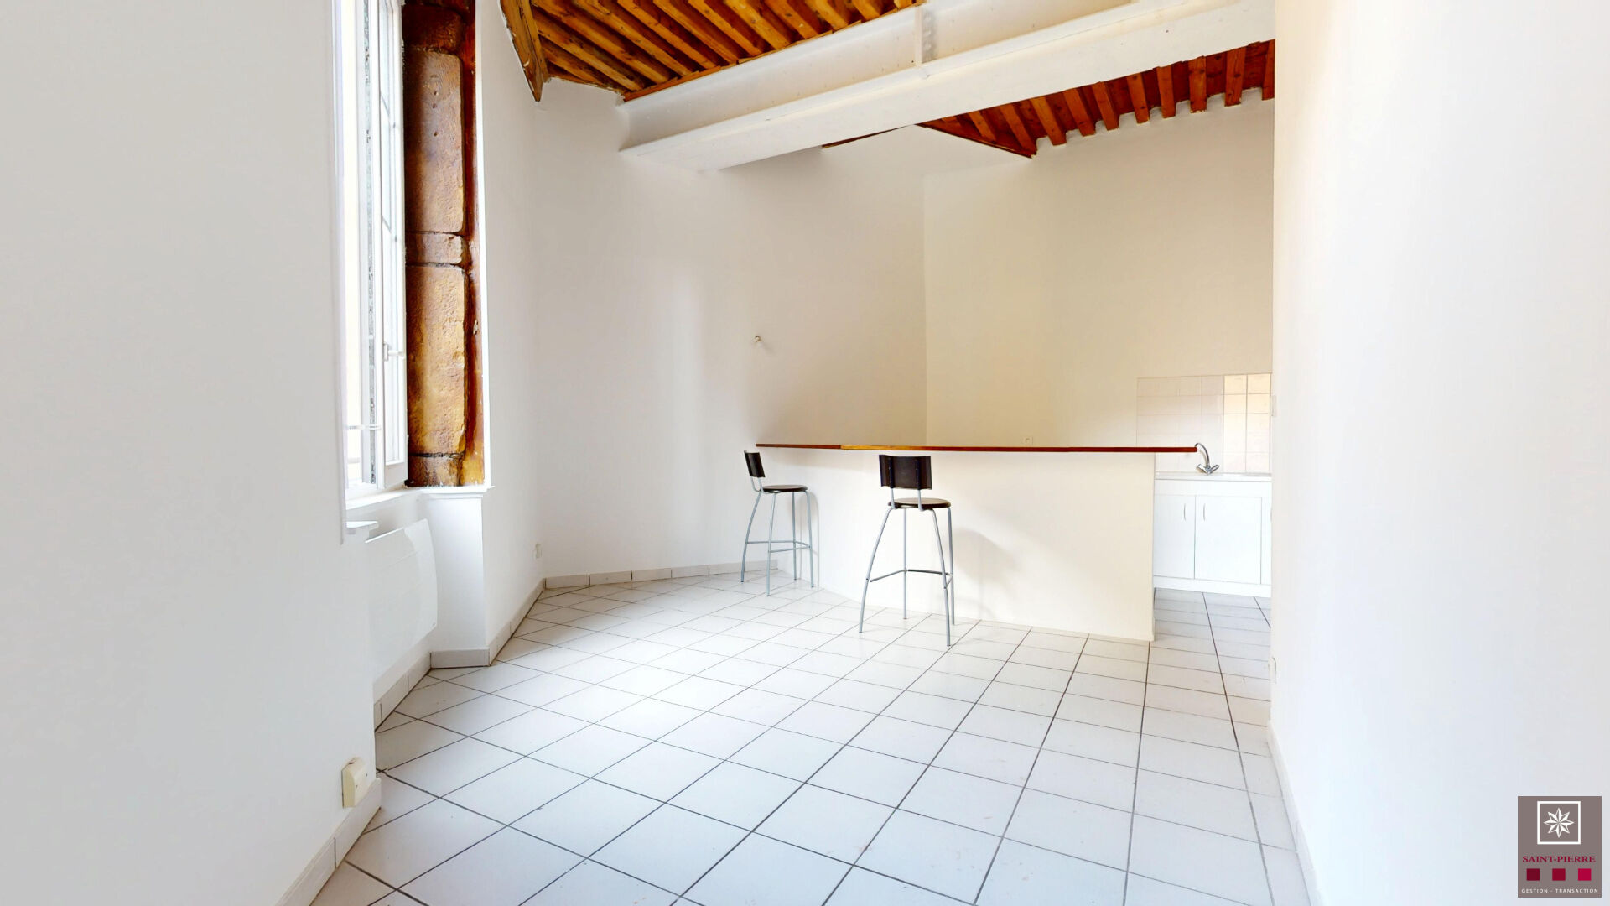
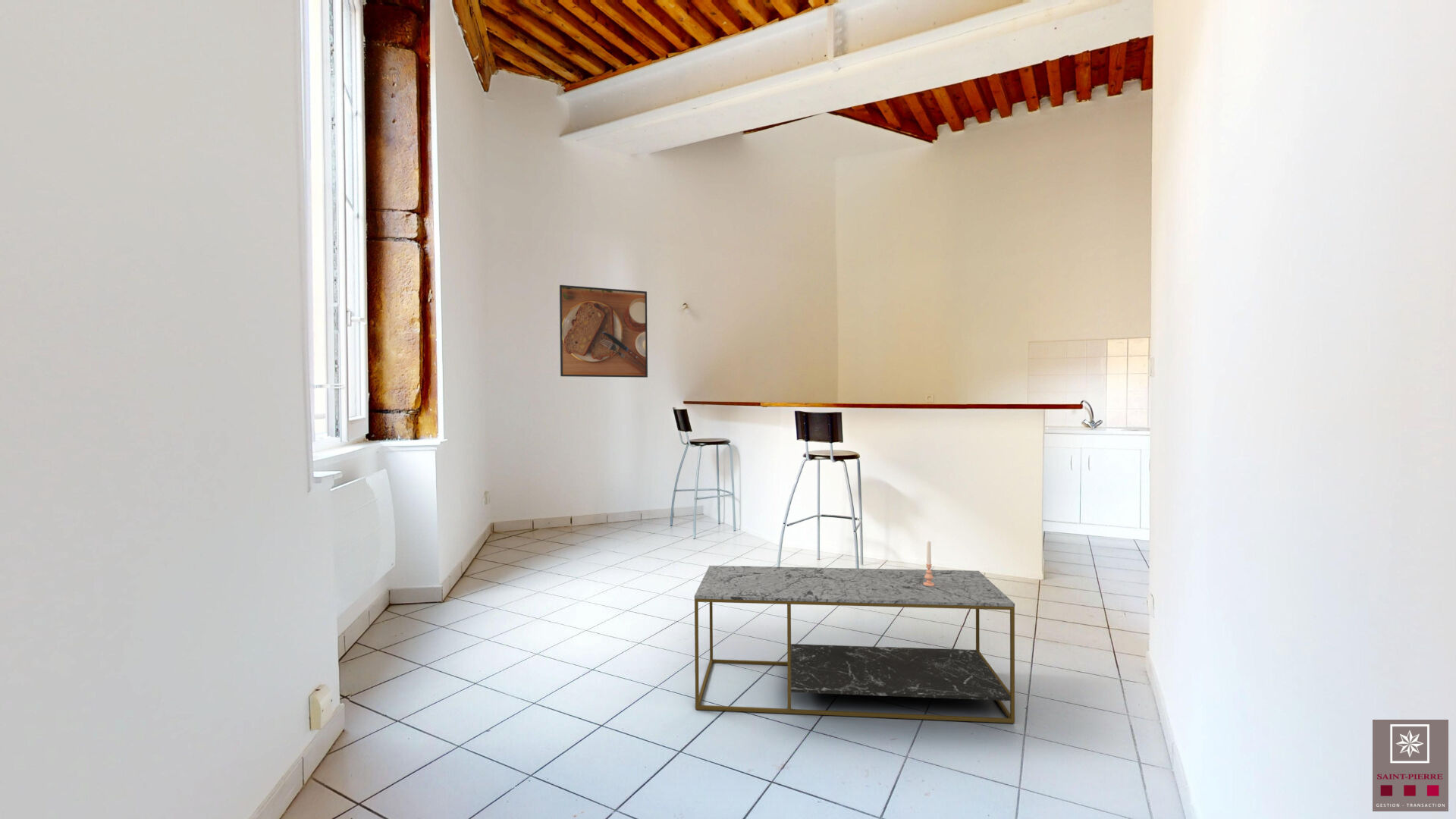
+ coffee table [694,565,1015,723]
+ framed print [559,284,648,378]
+ candle [923,541,935,586]
